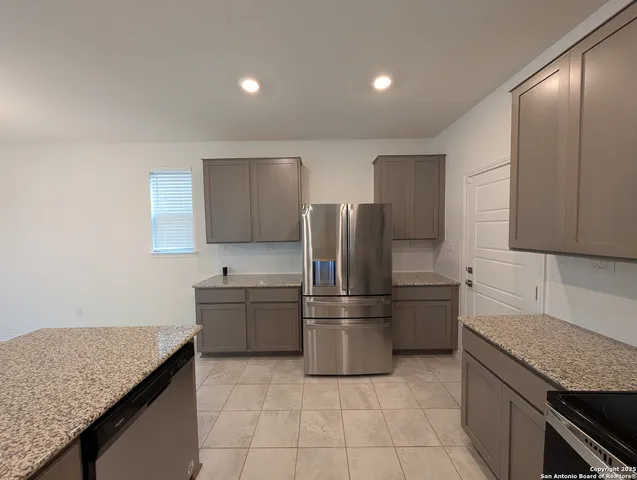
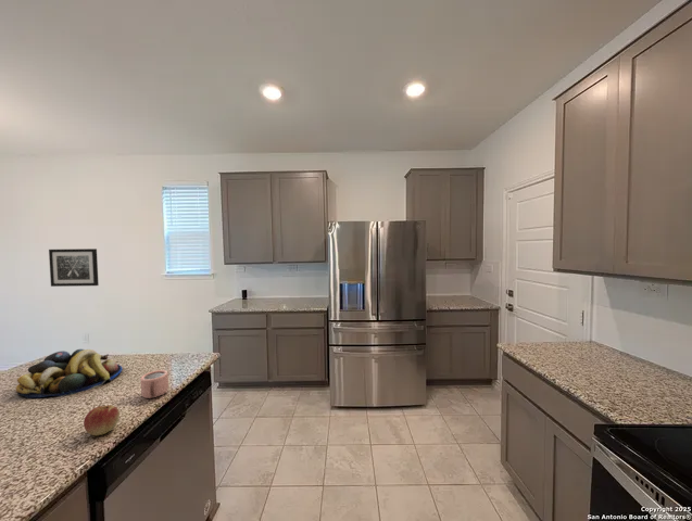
+ fruit bowl [15,348,123,399]
+ wall art [48,247,100,288]
+ mug [139,369,169,399]
+ apple [83,405,121,436]
